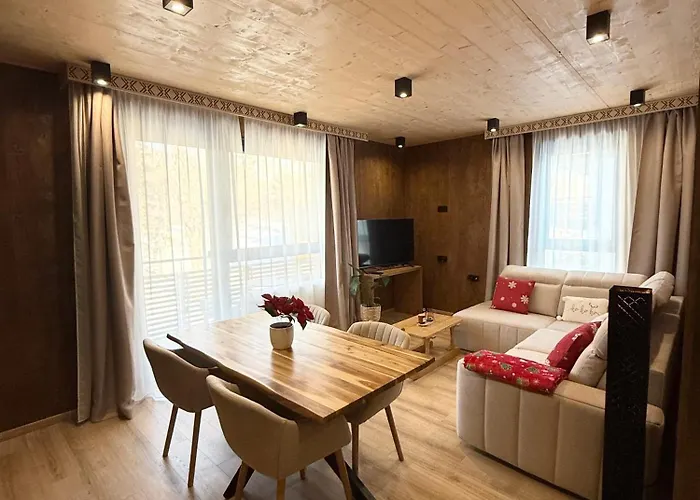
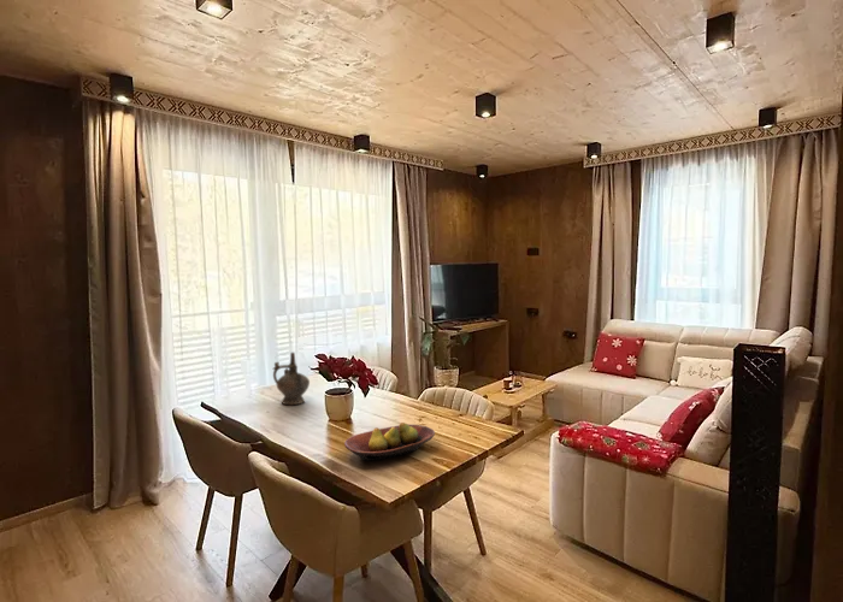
+ ceremonial vessel [272,352,311,406]
+ fruit bowl [343,421,436,461]
